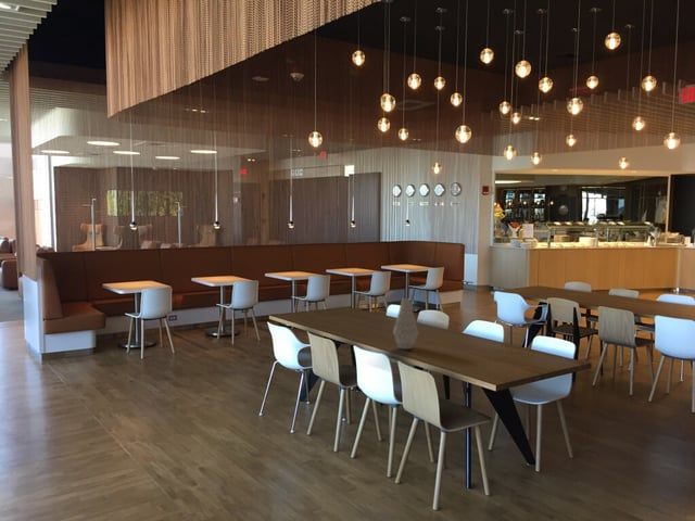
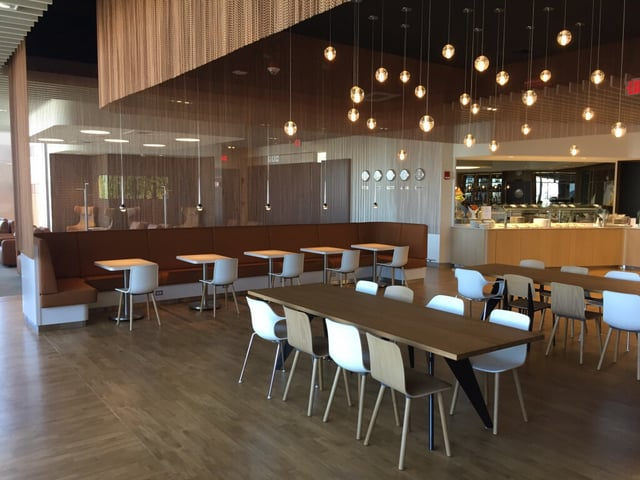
- vase [392,297,419,351]
